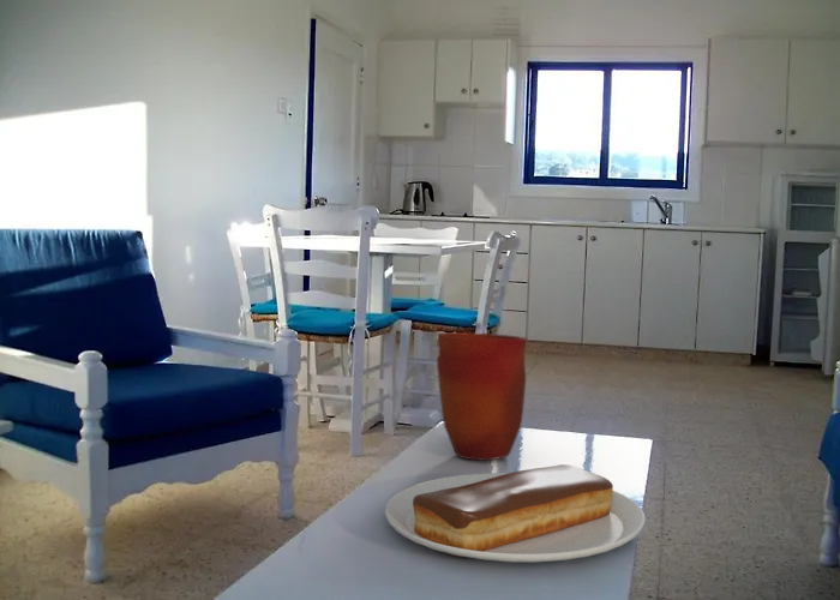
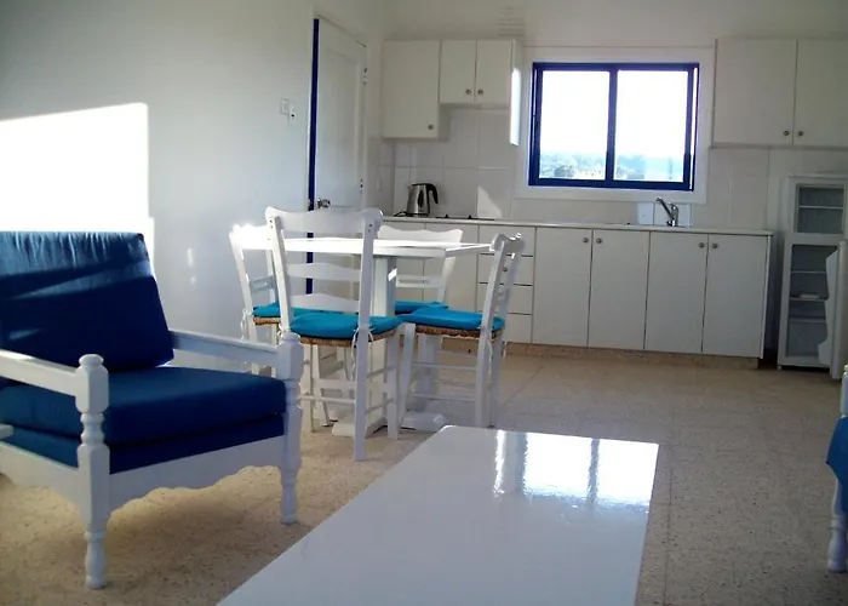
- vase [436,331,528,461]
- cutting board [384,463,646,564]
